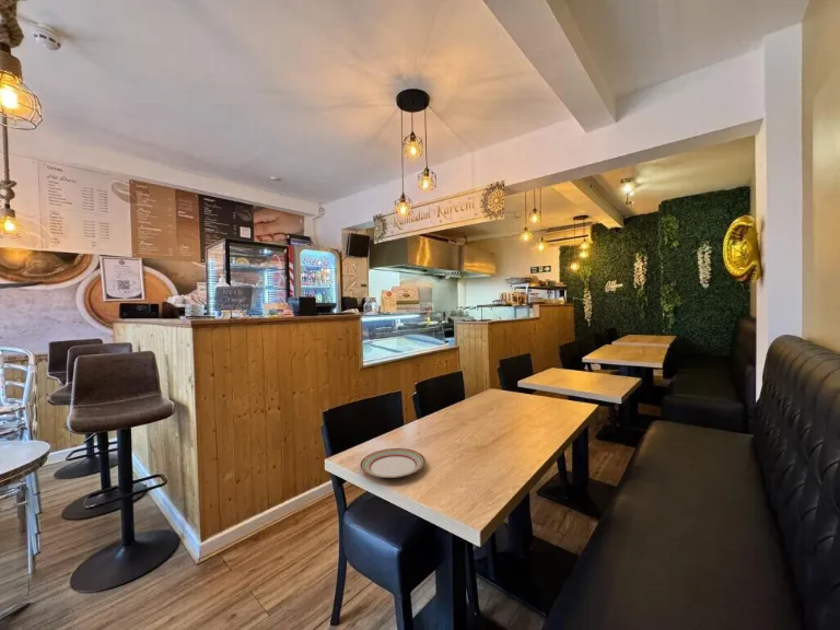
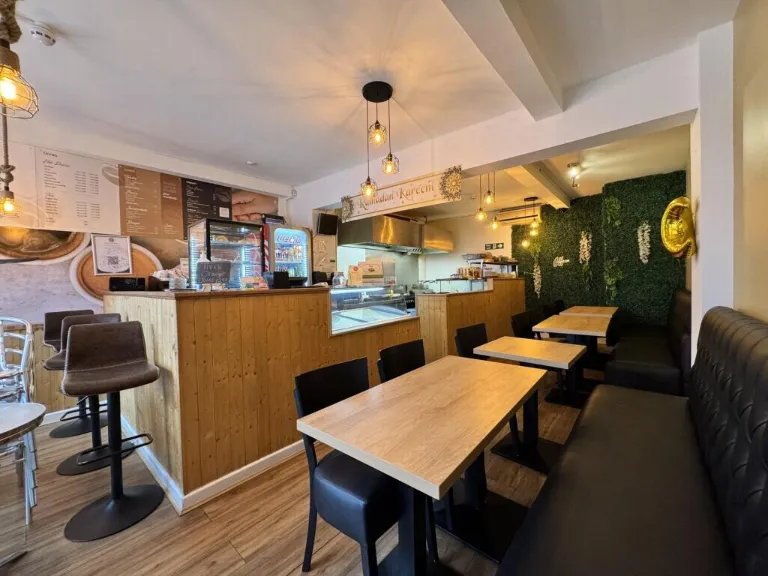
- plate [359,447,427,479]
